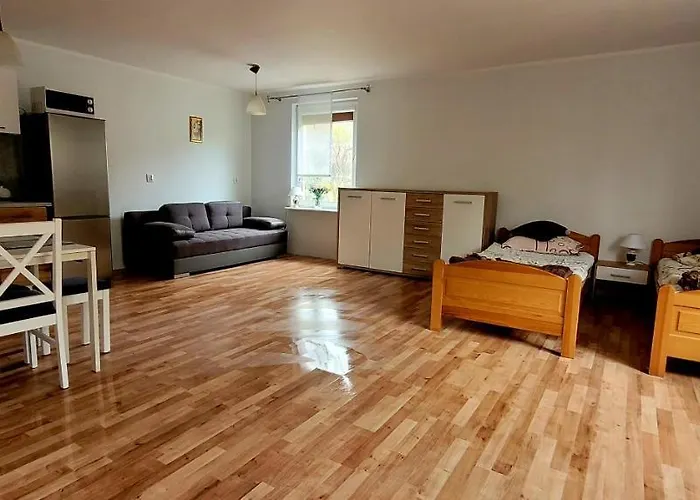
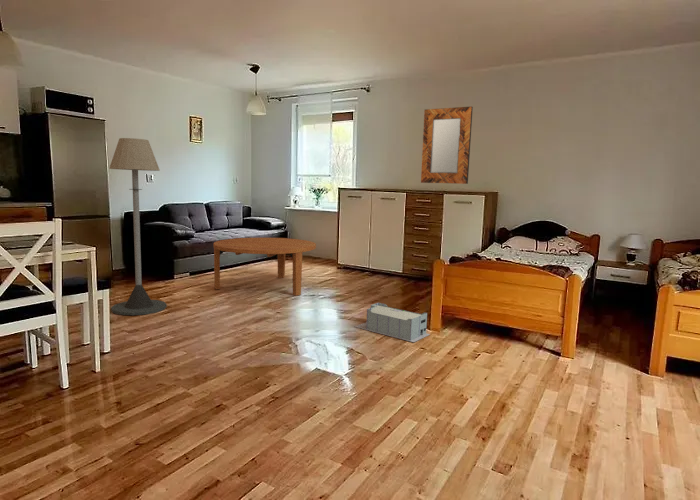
+ home mirror [420,105,474,185]
+ coffee table [213,237,317,297]
+ floor lamp [108,137,168,316]
+ storage bin [353,302,431,343]
